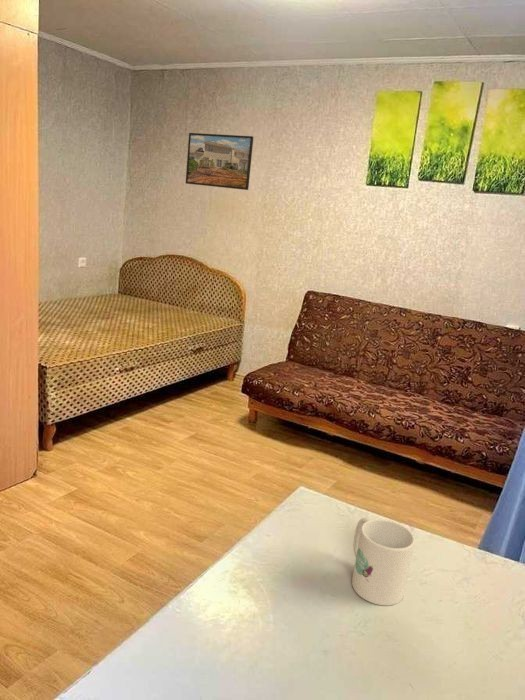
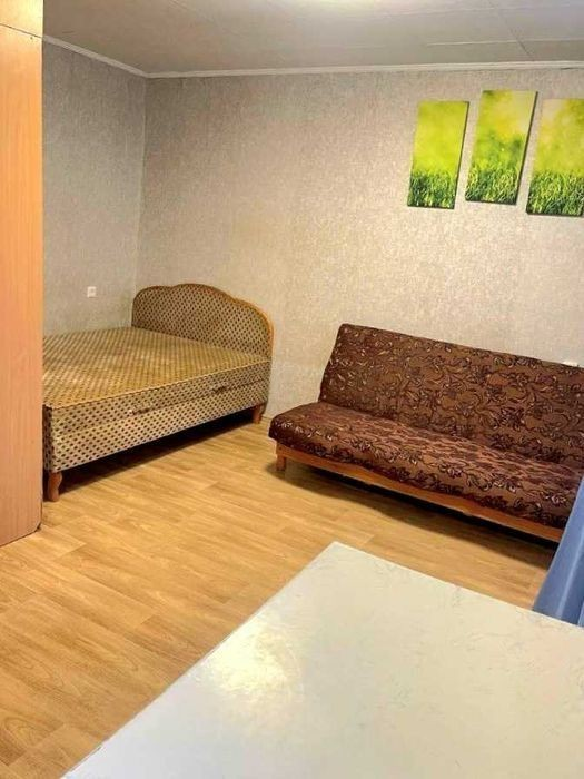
- mug [351,516,416,607]
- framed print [185,132,254,191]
